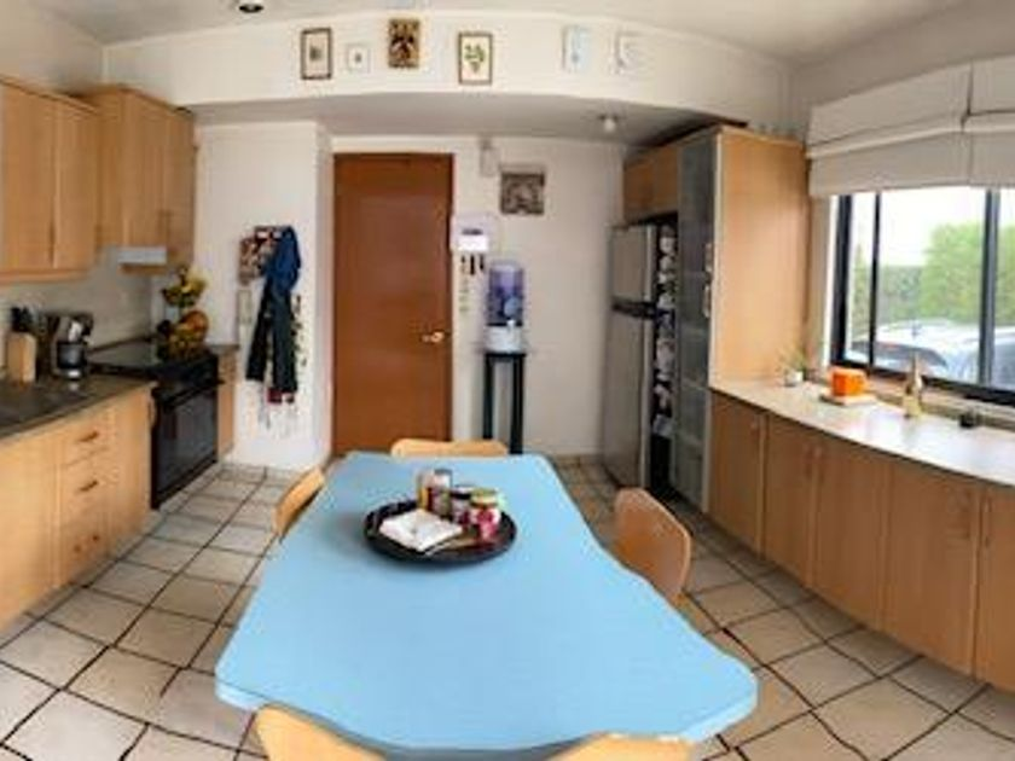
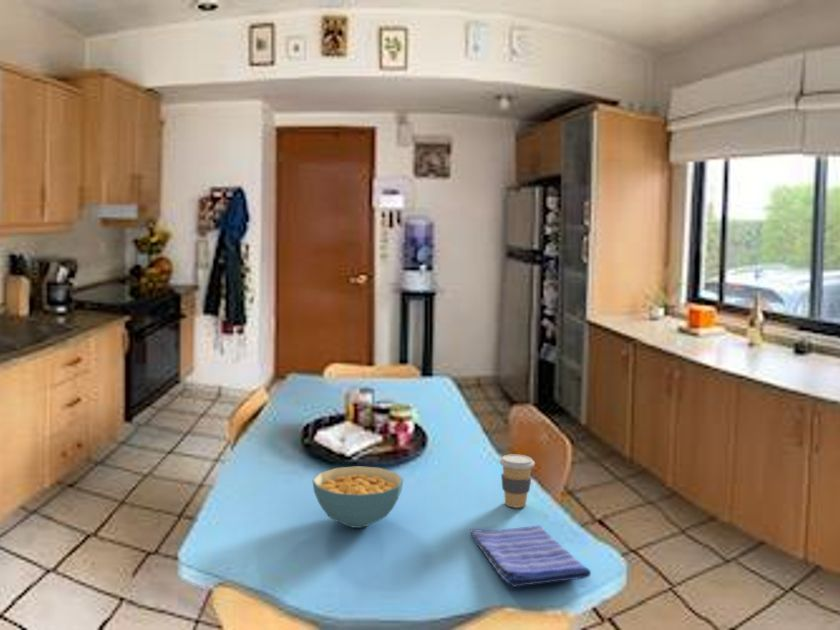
+ cereal bowl [312,465,404,529]
+ dish towel [470,525,592,588]
+ coffee cup [499,453,536,509]
